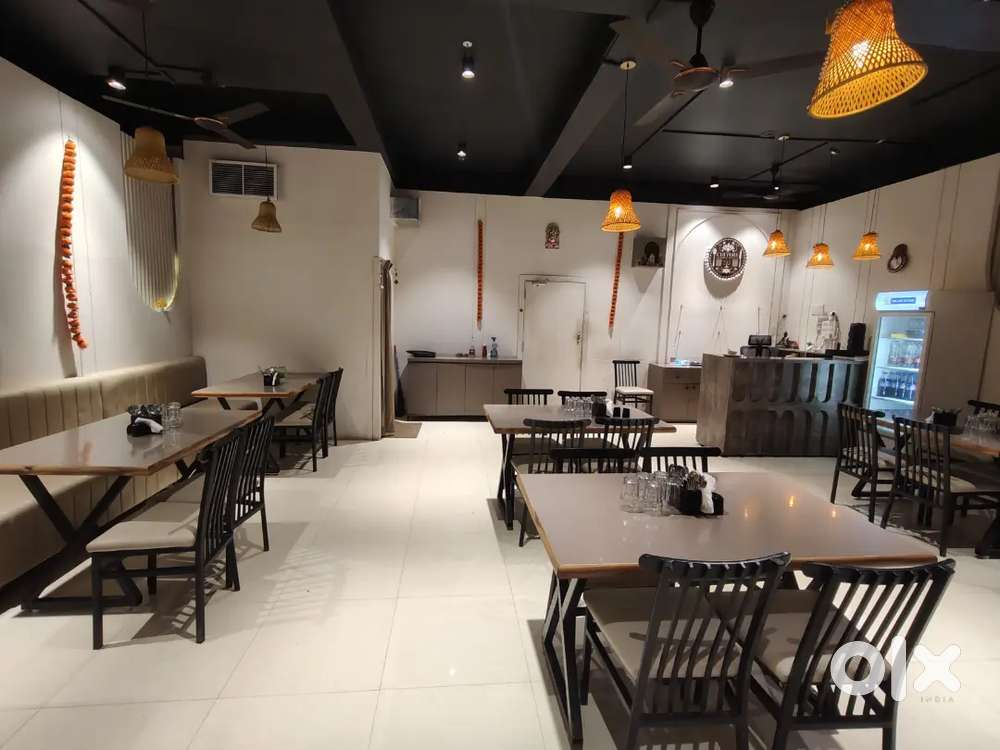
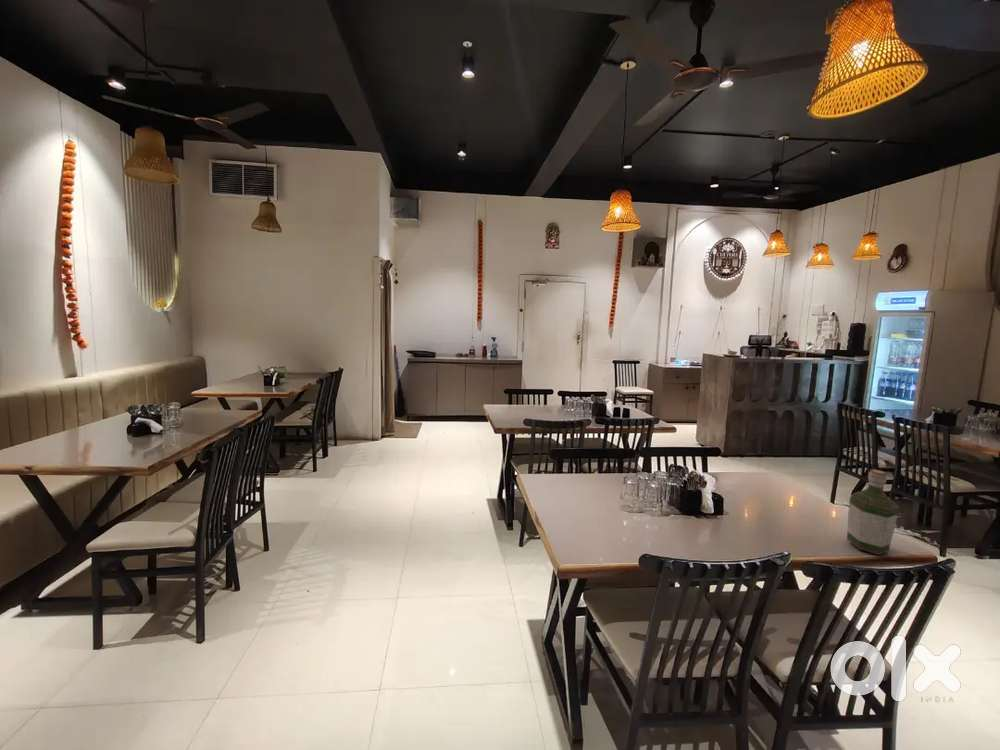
+ bottle [846,468,899,556]
